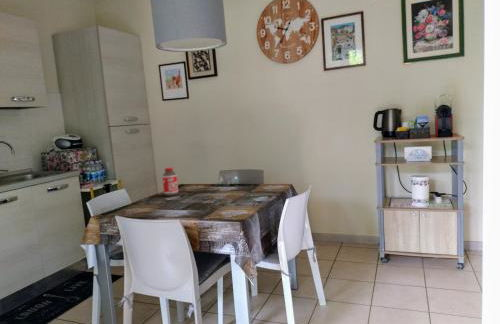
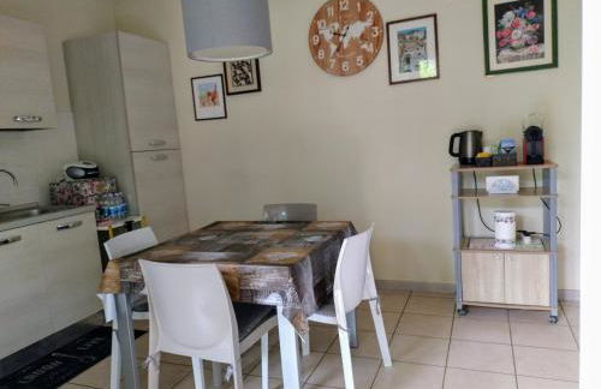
- bottle [161,167,179,197]
